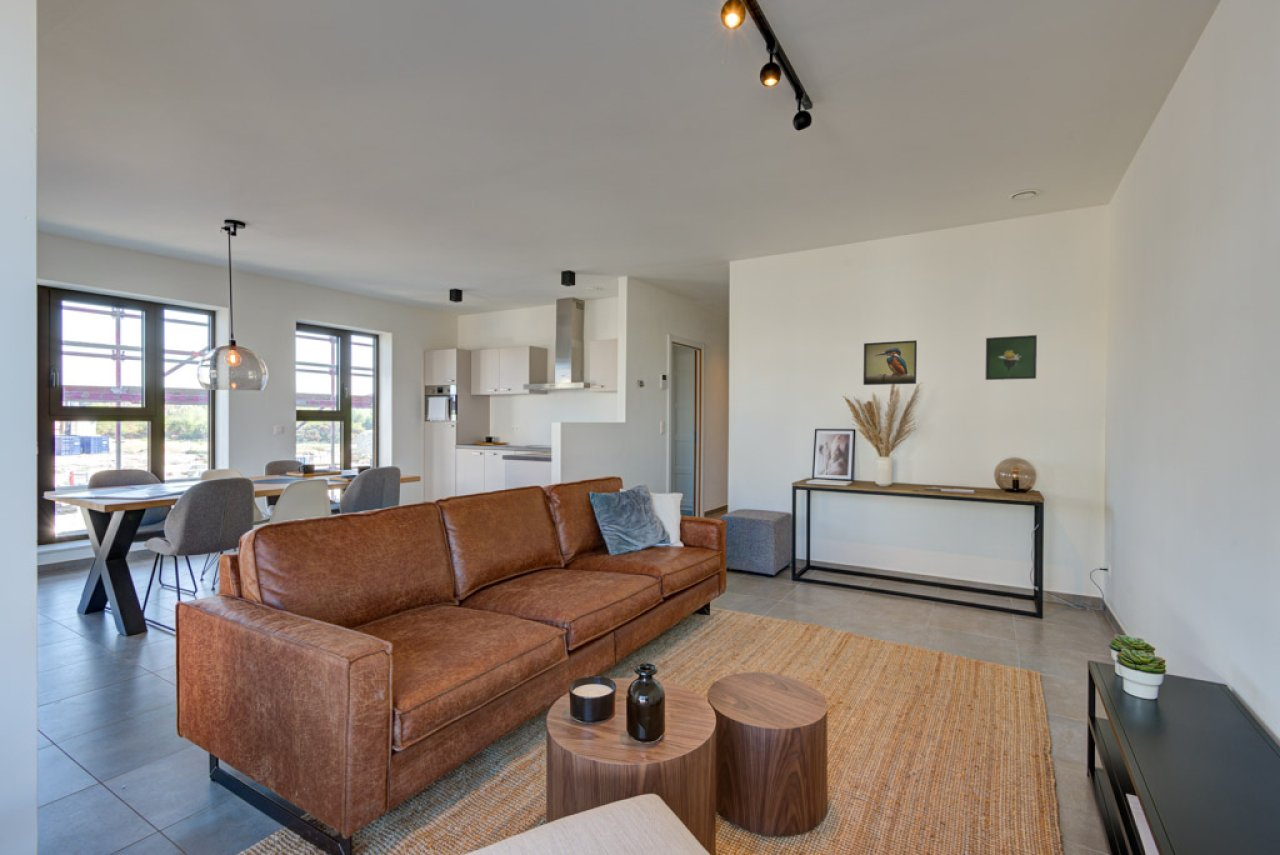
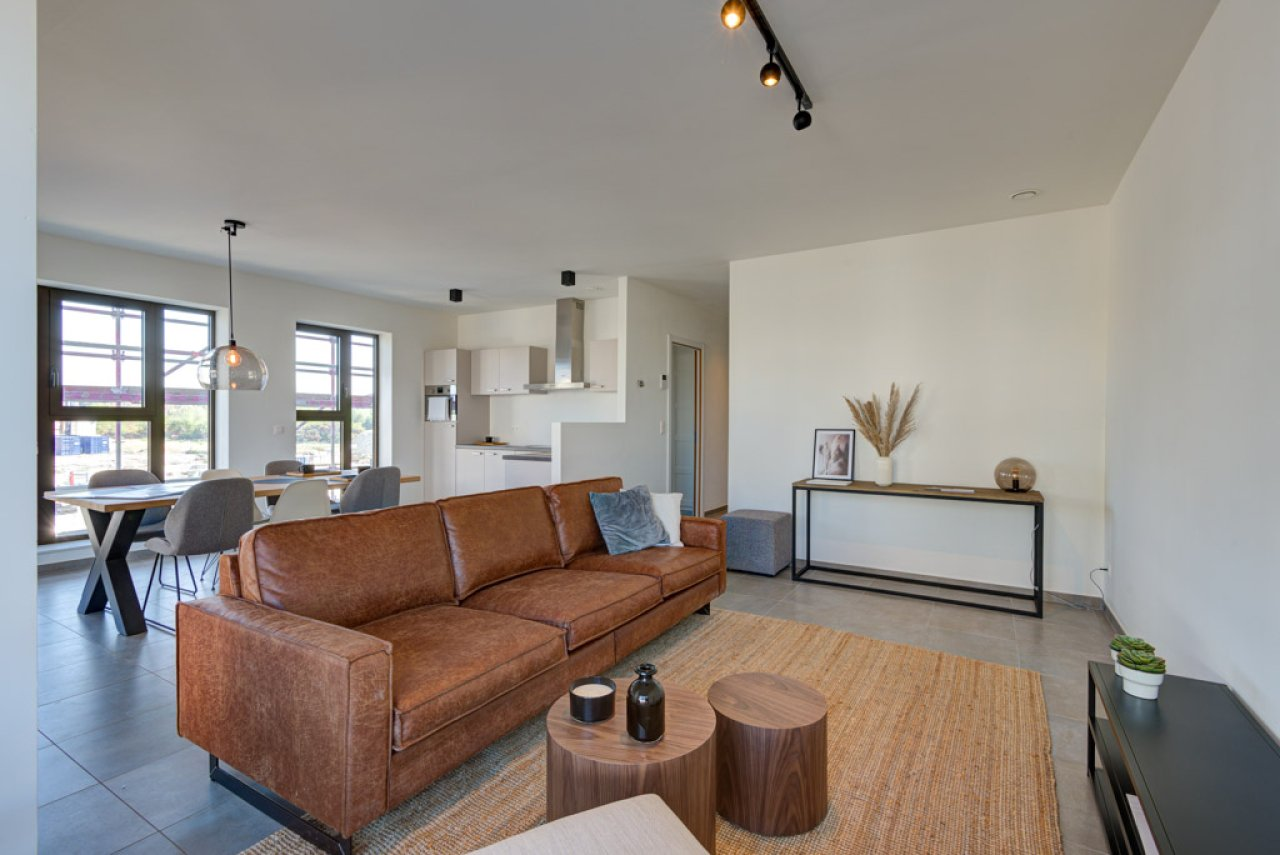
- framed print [862,339,918,386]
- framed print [984,334,1038,381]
